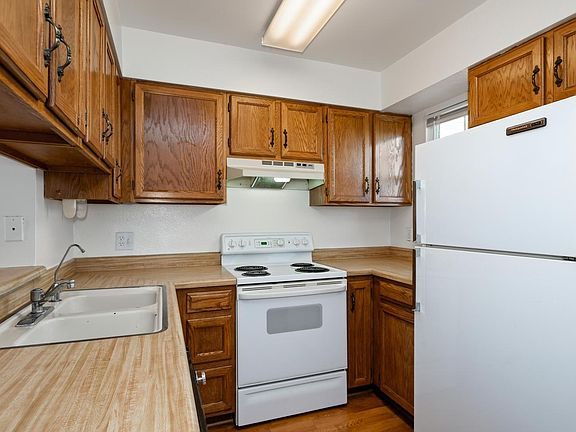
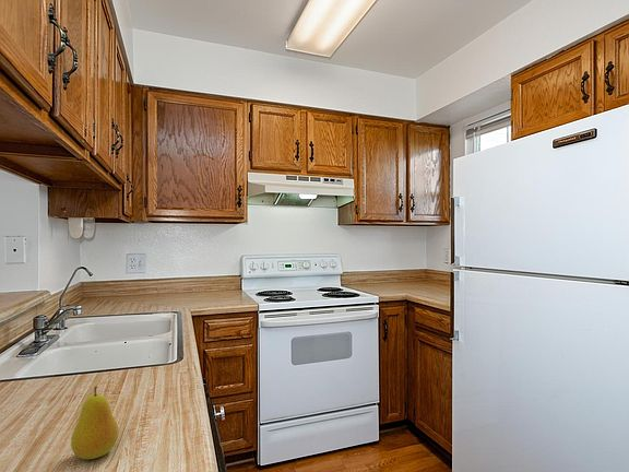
+ fruit [70,385,120,460]
